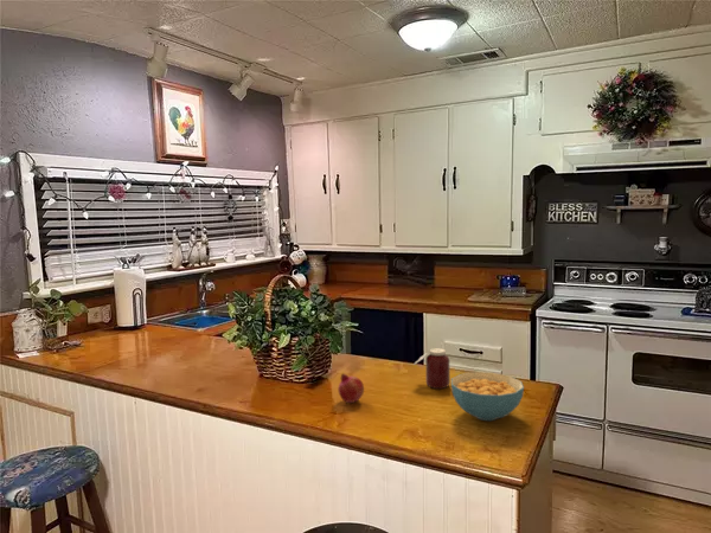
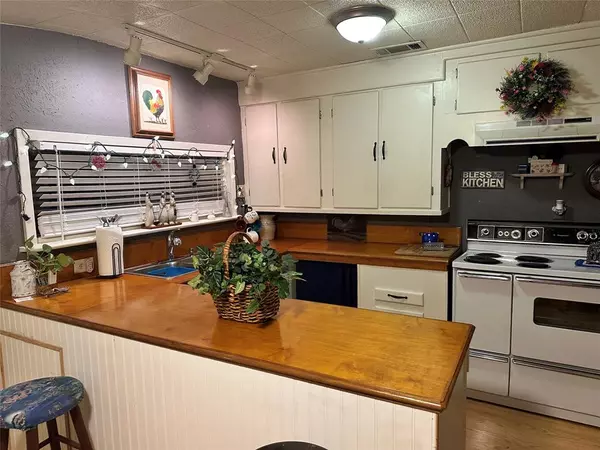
- fruit [337,372,365,404]
- cereal bowl [450,371,525,422]
- jar [412,347,450,390]
